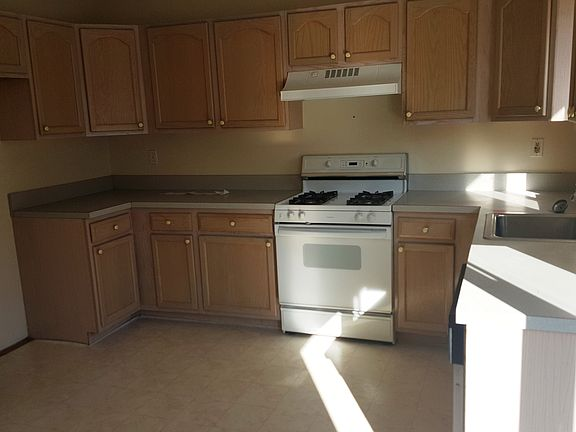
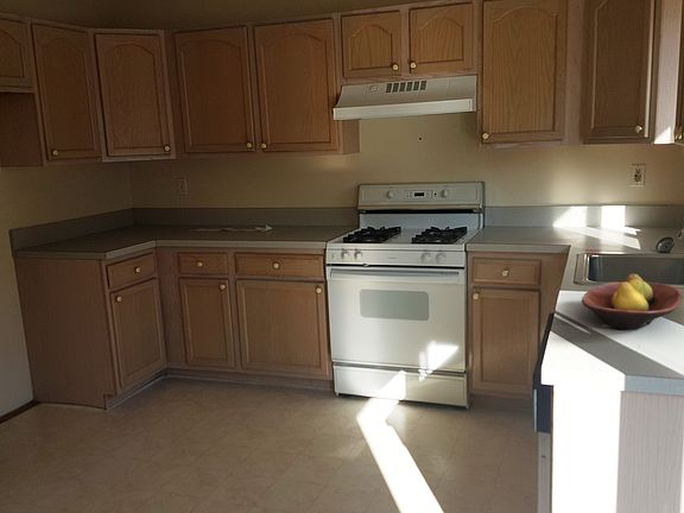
+ fruit bowl [581,273,683,331]
